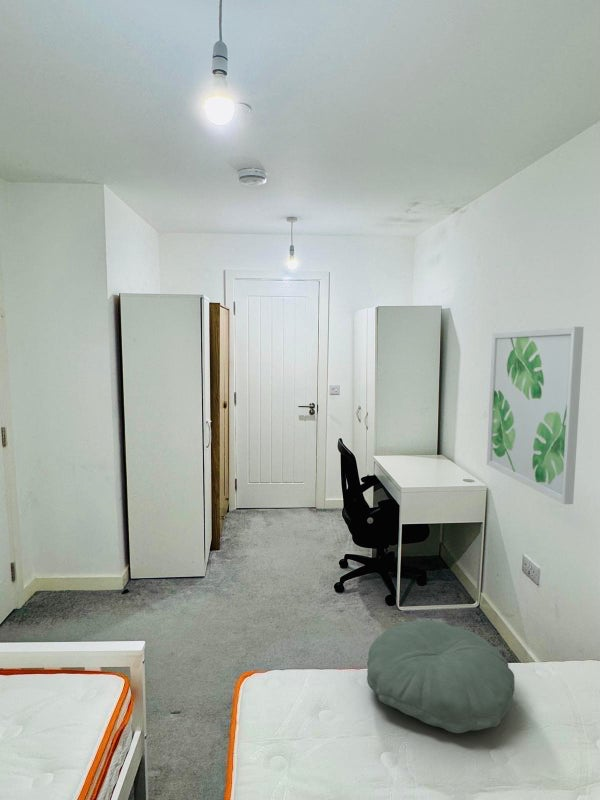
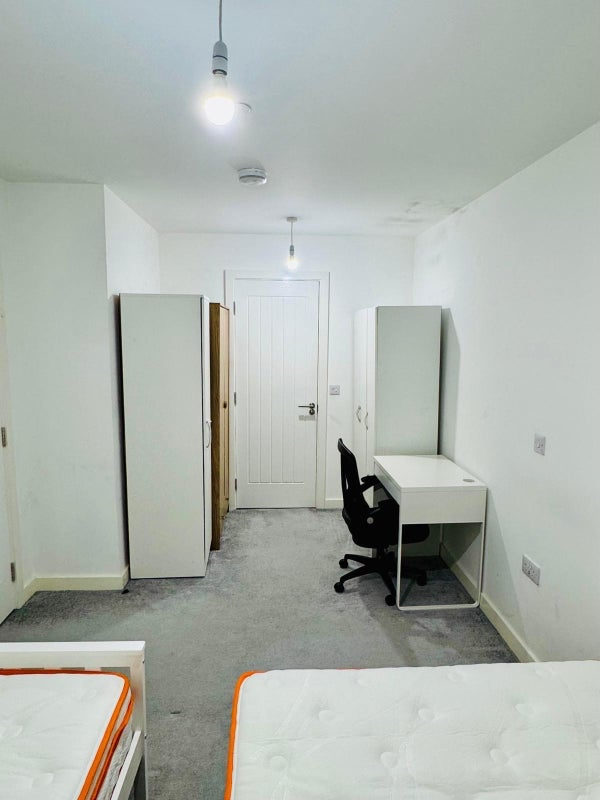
- wall art [486,326,585,505]
- pillow [366,619,516,734]
